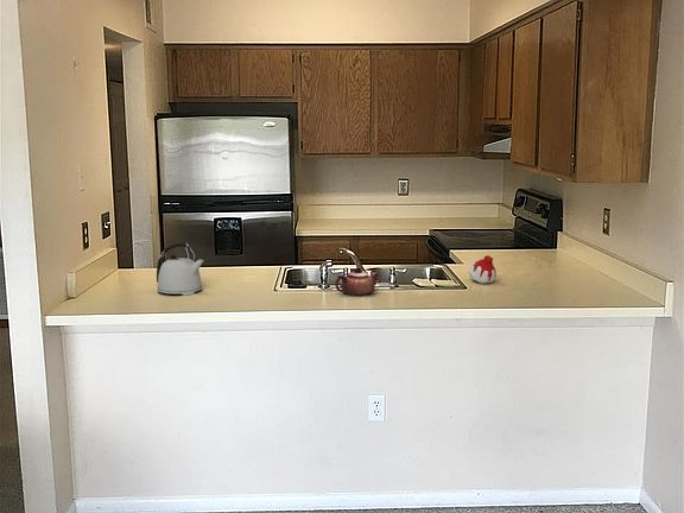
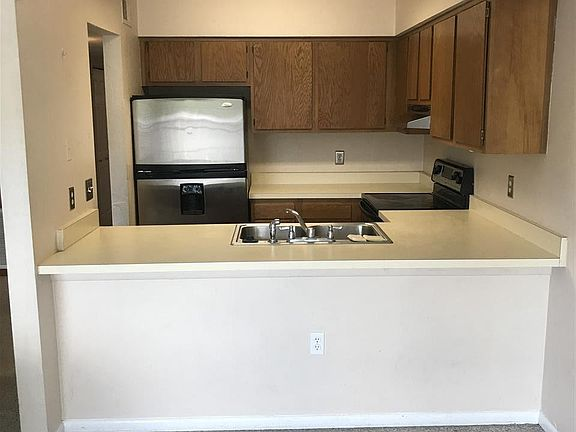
- kettle [156,241,205,297]
- candle [467,254,498,285]
- teapot [334,265,380,298]
